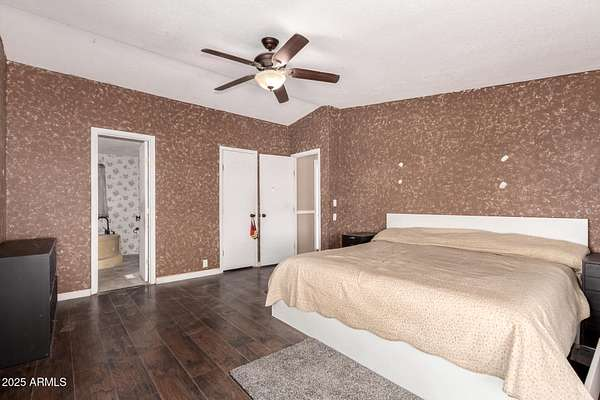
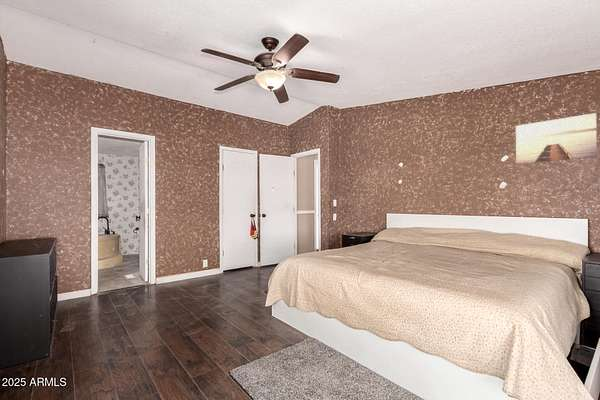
+ wall art [515,112,598,165]
